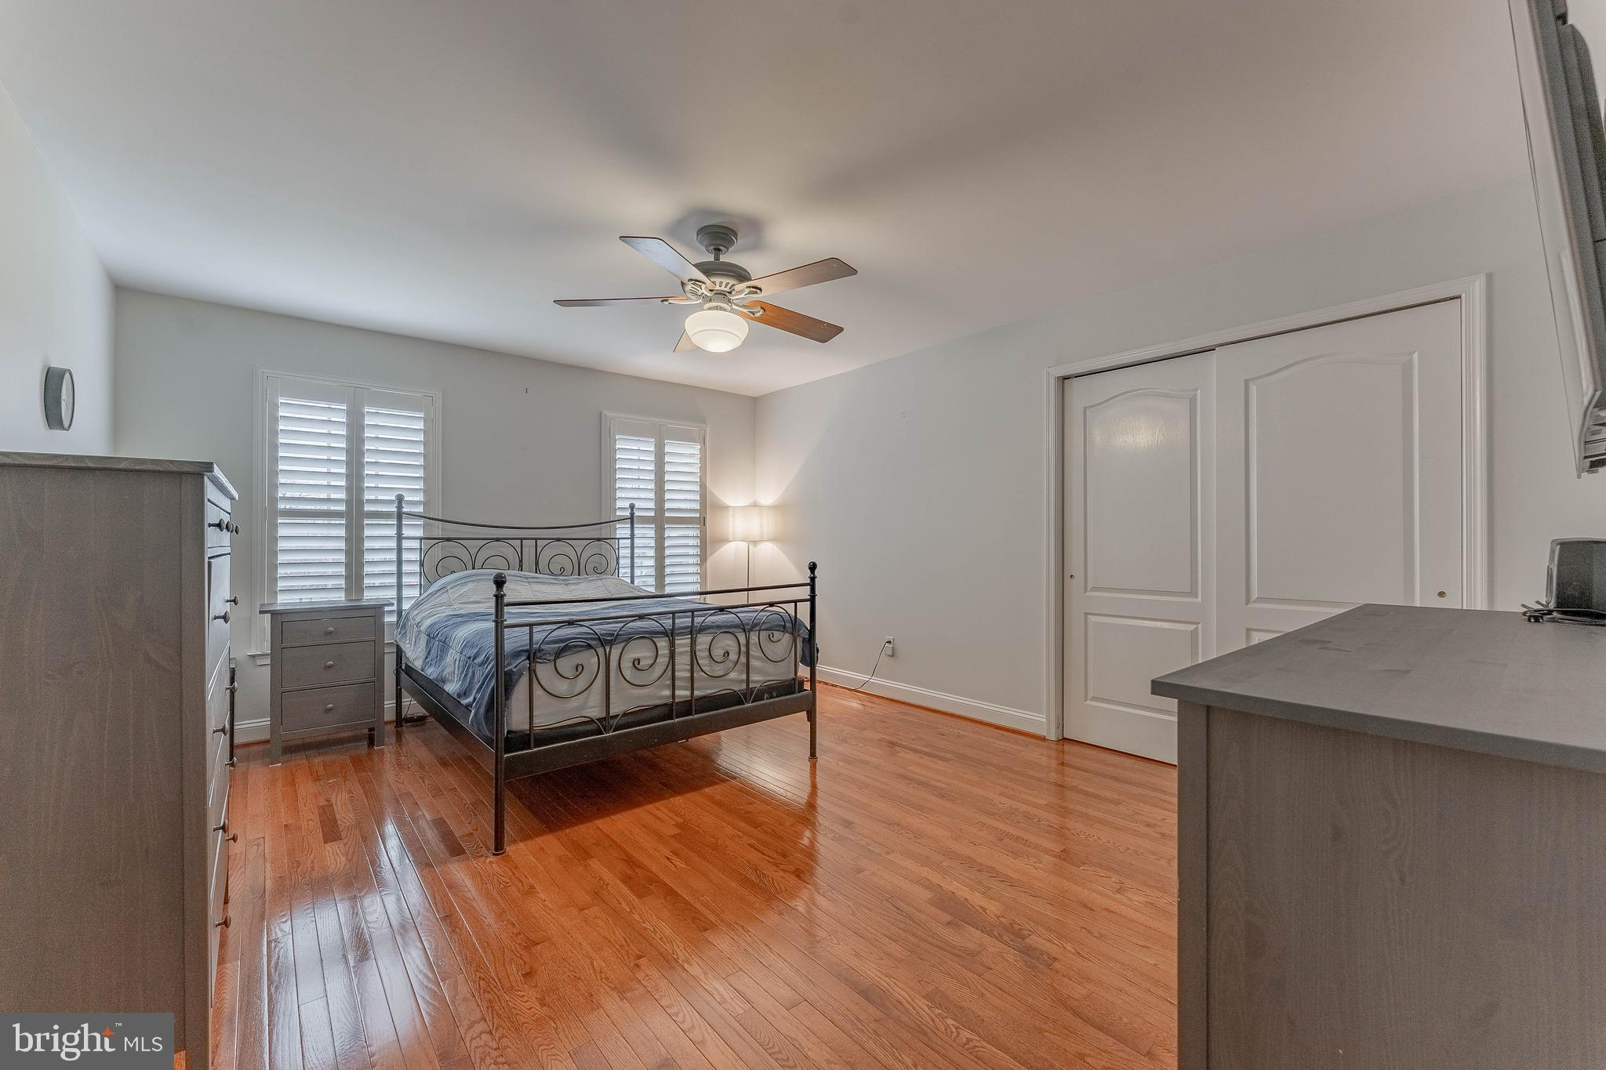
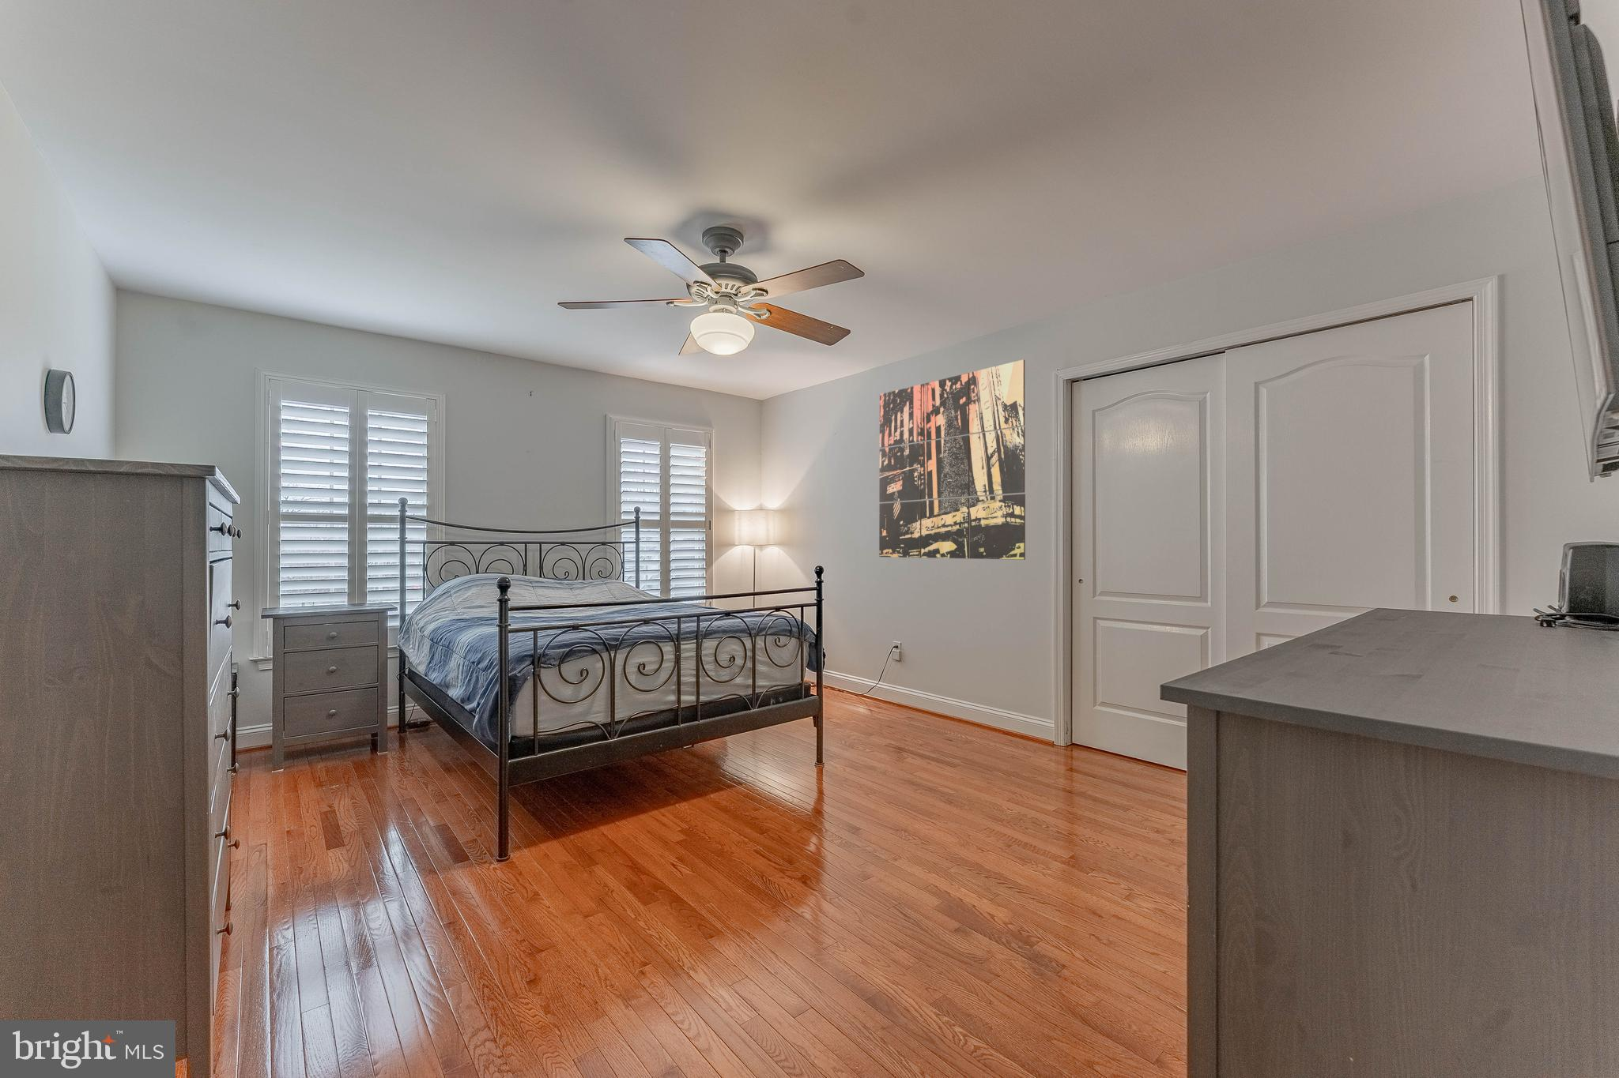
+ wall art [879,360,1026,561]
